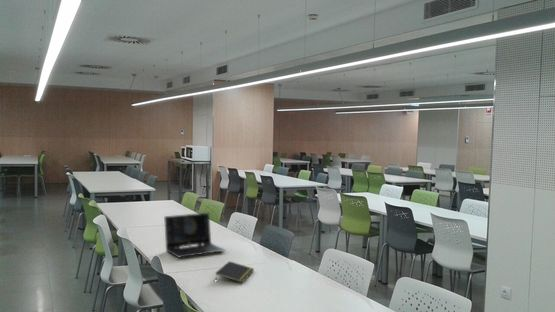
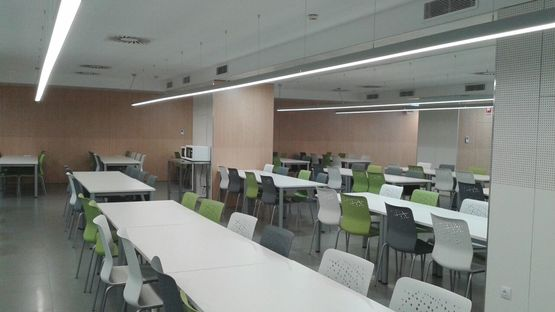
- laptop [163,212,226,258]
- notepad [215,260,255,284]
